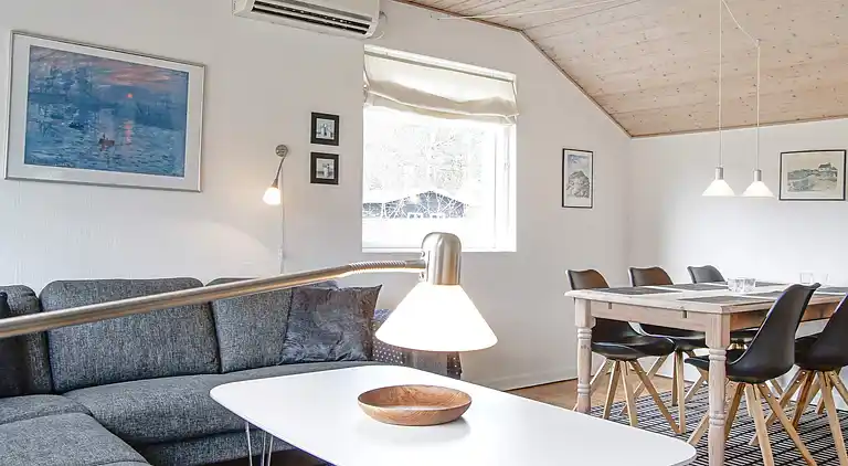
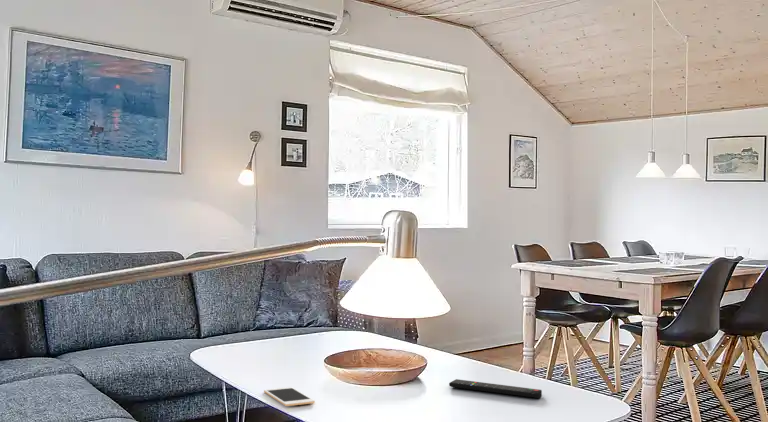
+ remote control [448,378,543,399]
+ cell phone [263,386,316,407]
